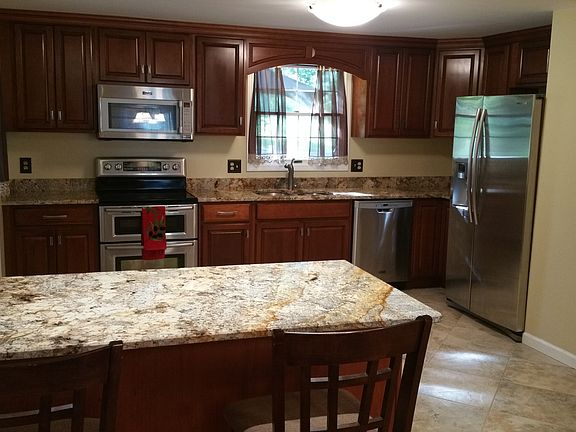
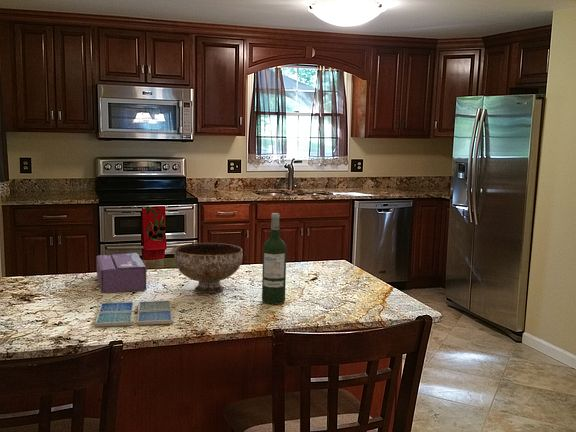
+ bowl [173,242,244,294]
+ tissue box [96,252,147,294]
+ drink coaster [94,300,174,328]
+ wine bottle [261,212,287,305]
